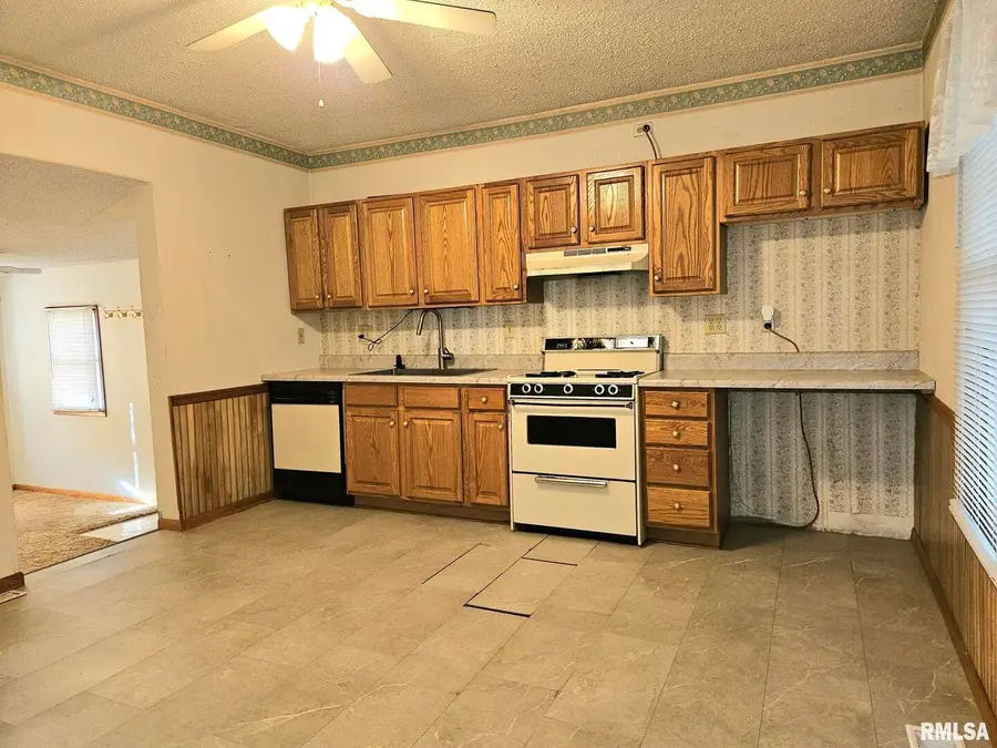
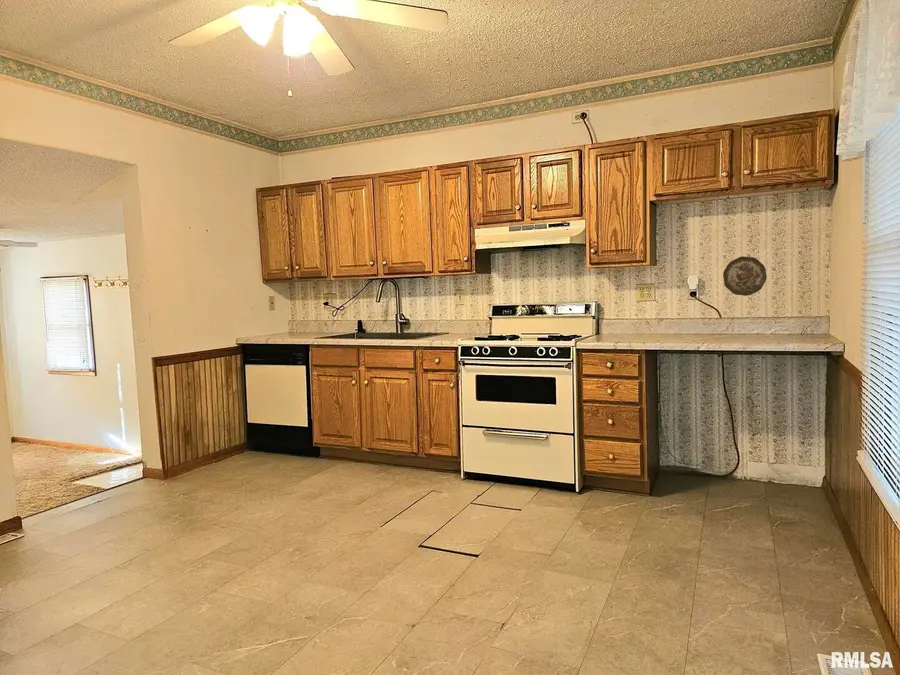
+ decorative plate [722,255,768,297]
